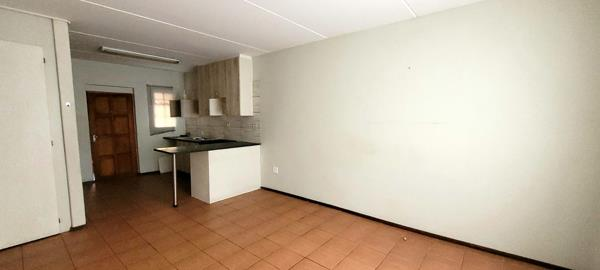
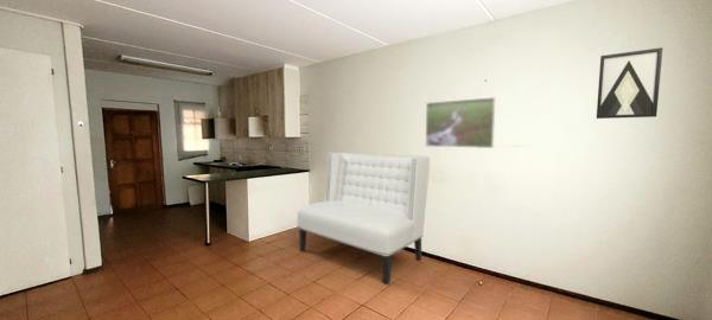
+ wall art [596,46,663,120]
+ sofa [297,151,431,286]
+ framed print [425,96,496,149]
